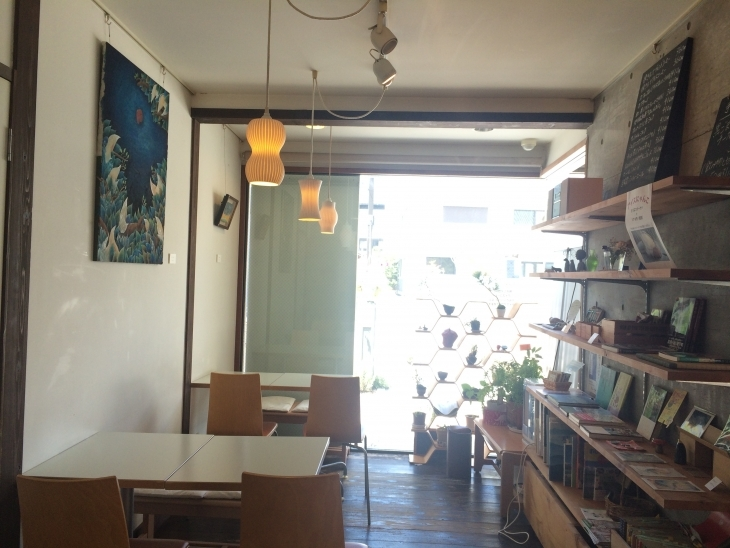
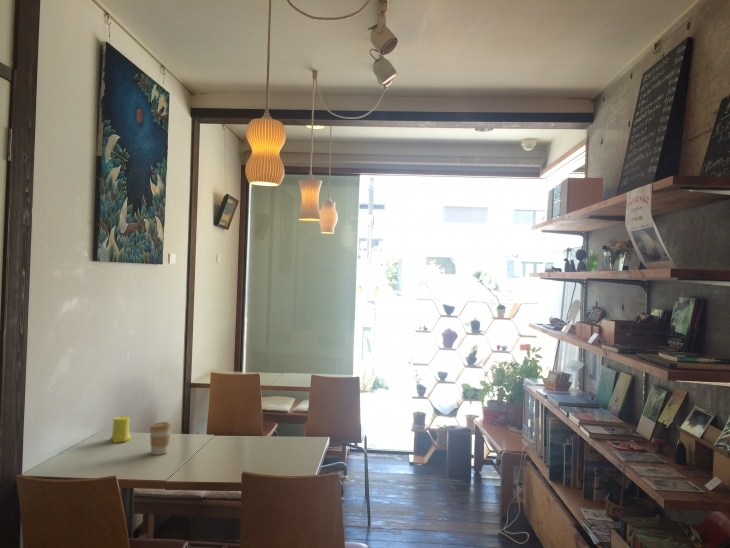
+ coffee cup [148,421,172,456]
+ candle [109,415,132,444]
